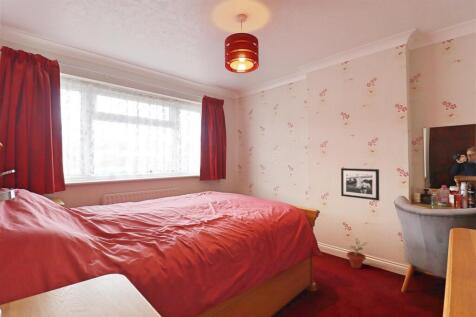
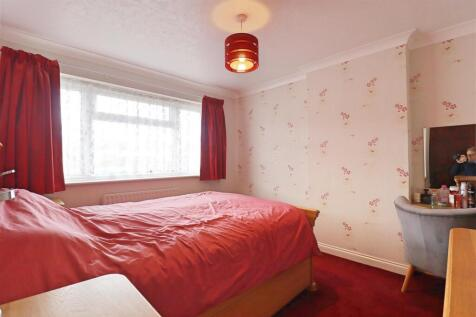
- picture frame [340,167,380,201]
- potted plant [346,238,368,269]
